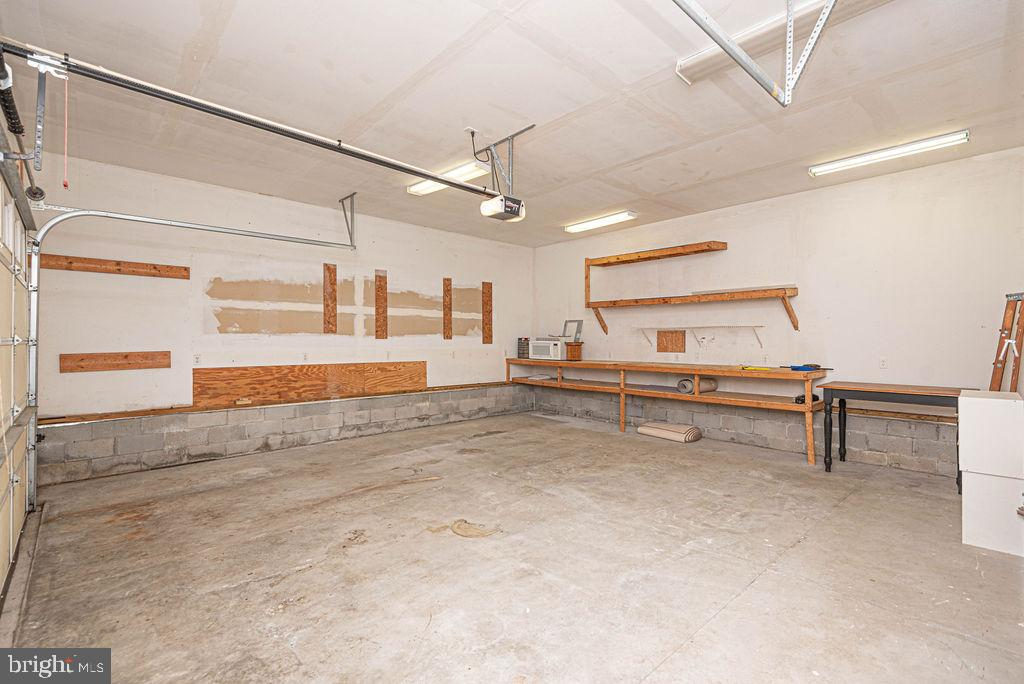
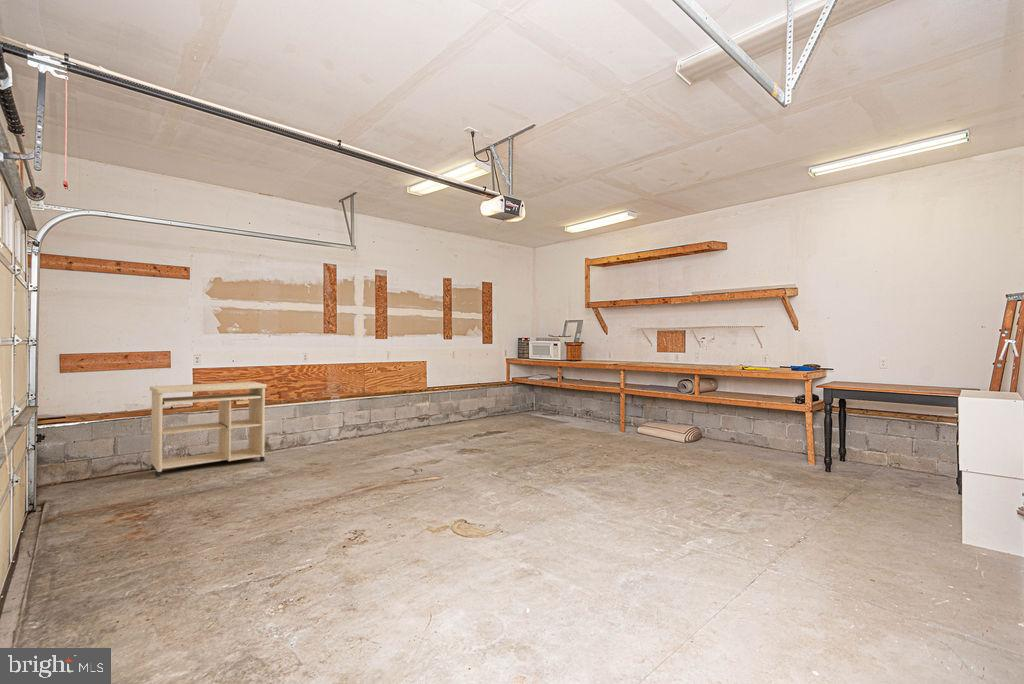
+ desk [149,381,267,478]
